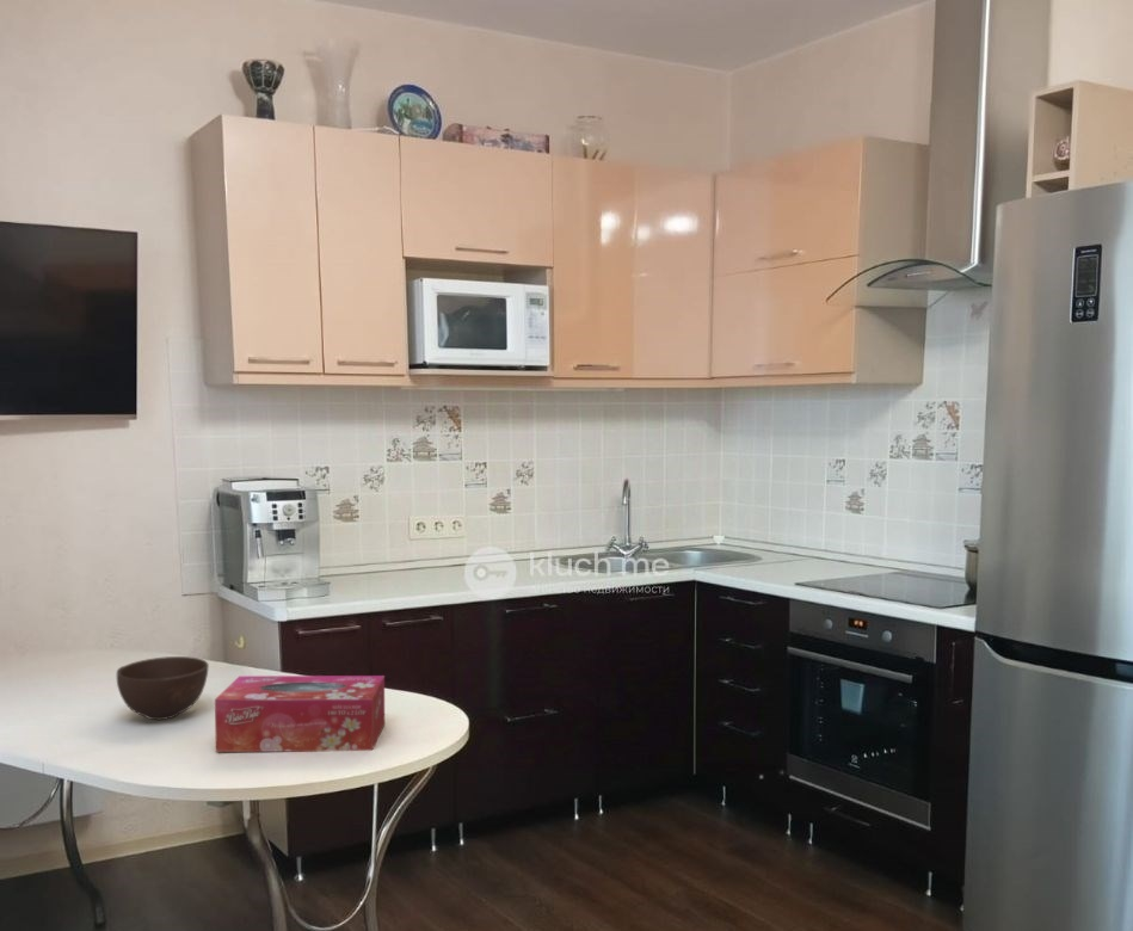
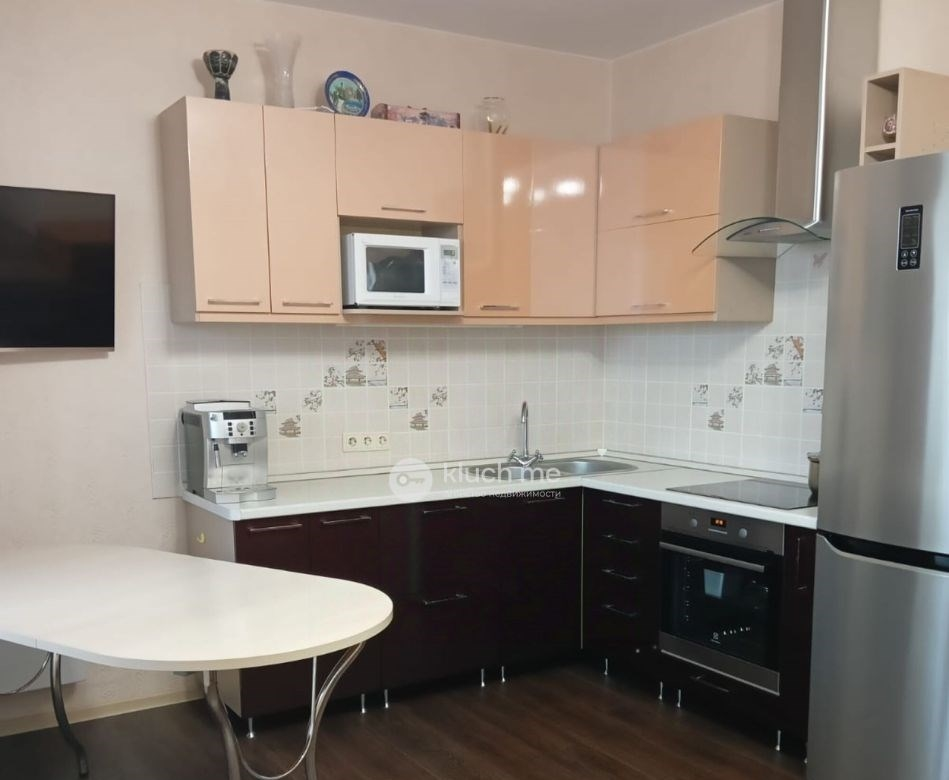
- bowl [116,655,210,721]
- tissue box [214,674,386,753]
